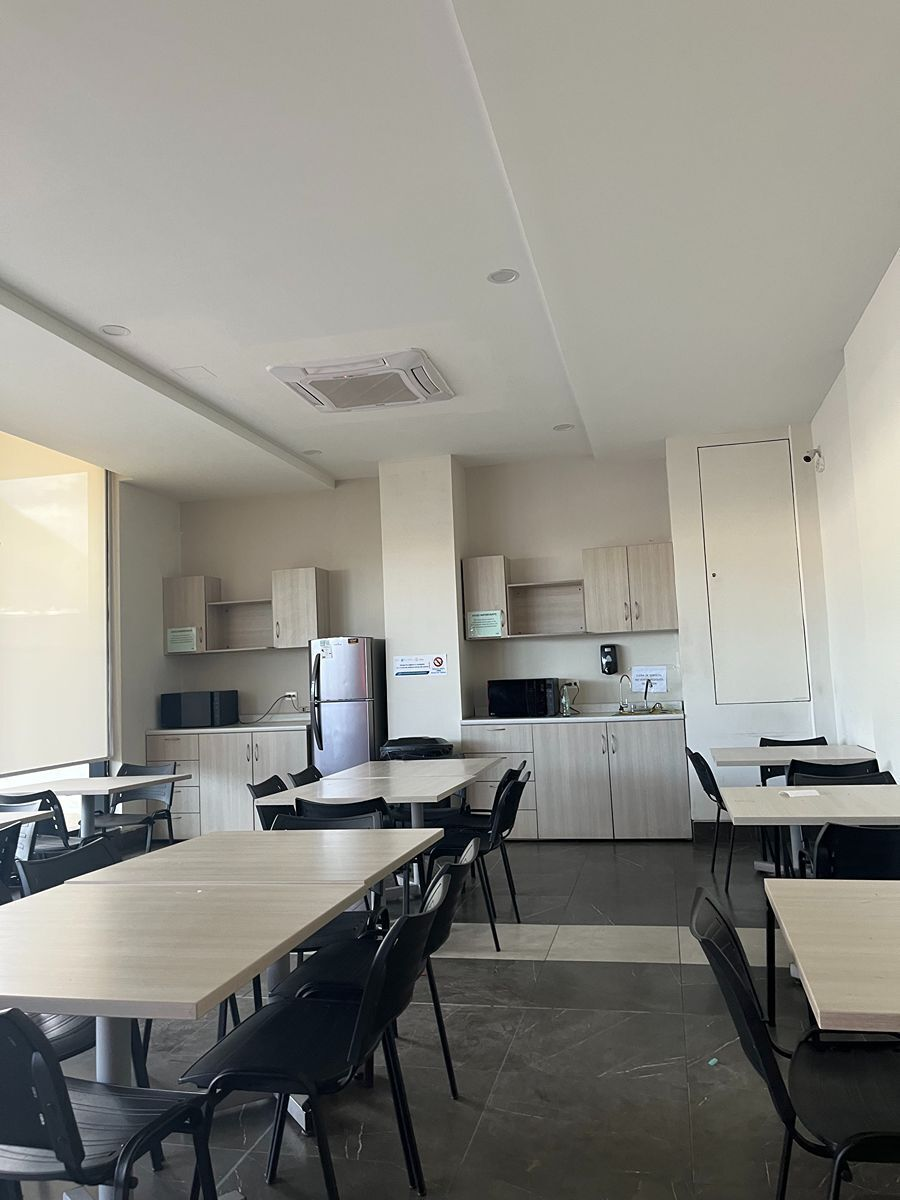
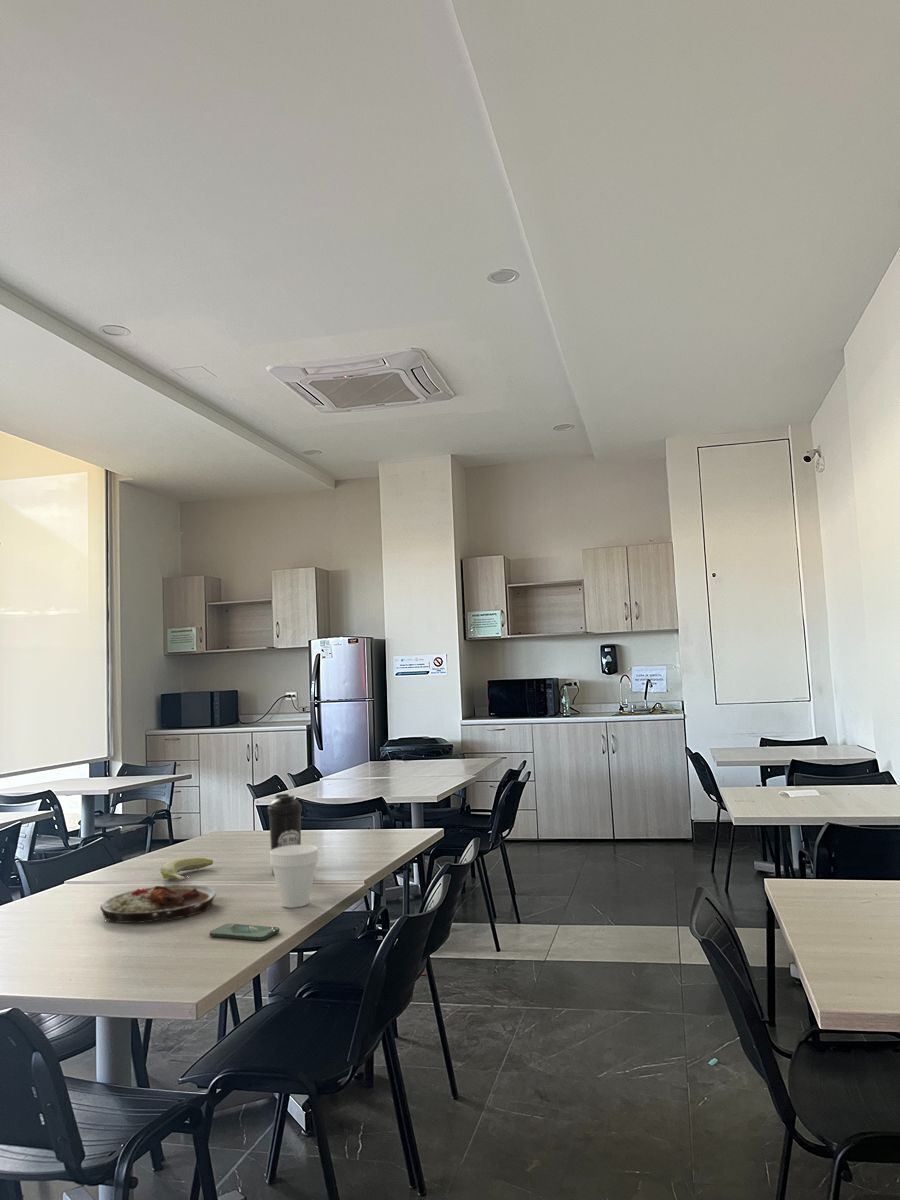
+ water bottle [267,793,303,876]
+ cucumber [159,856,214,882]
+ plate [99,884,217,924]
+ cup [269,844,319,909]
+ smartphone [208,923,280,941]
